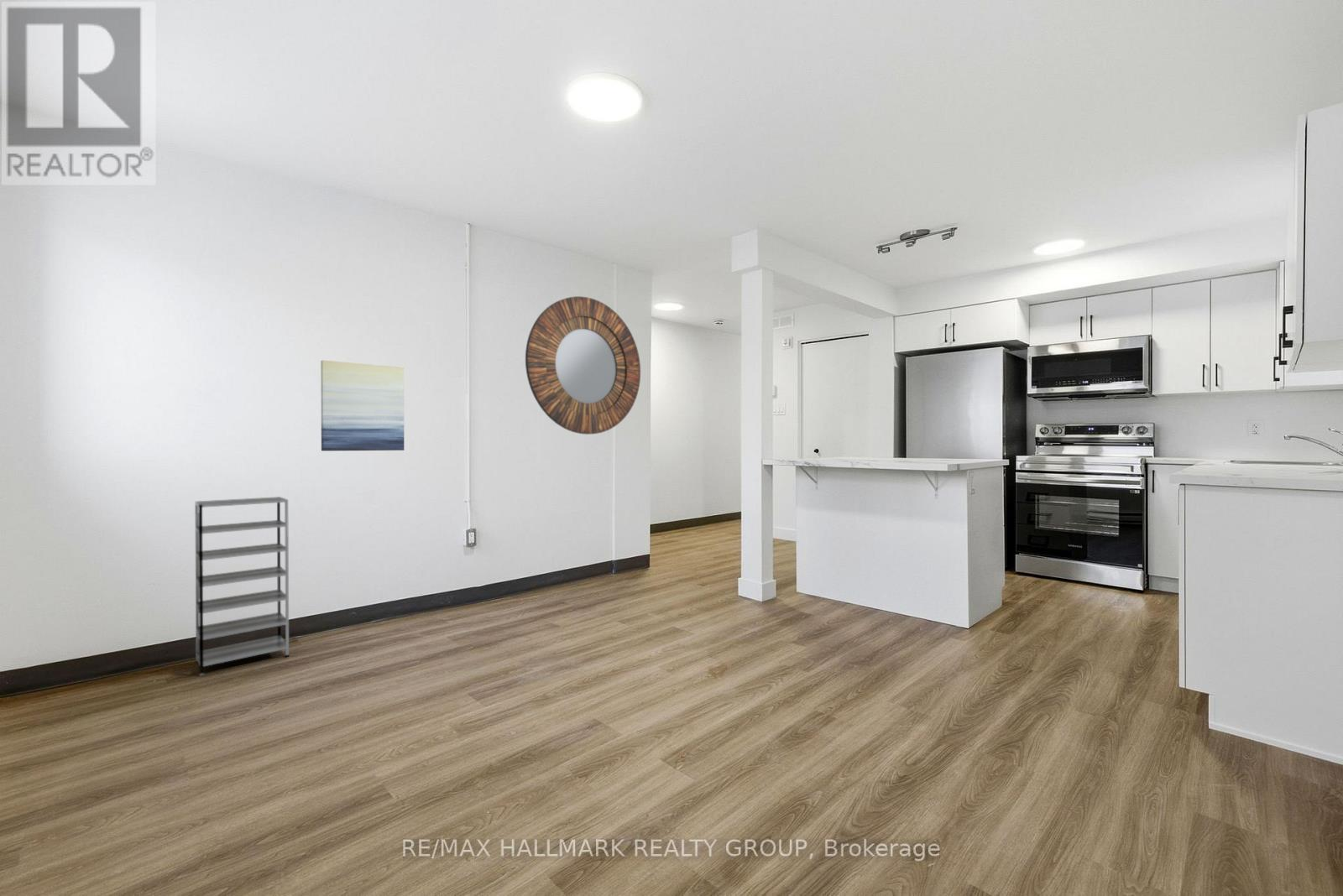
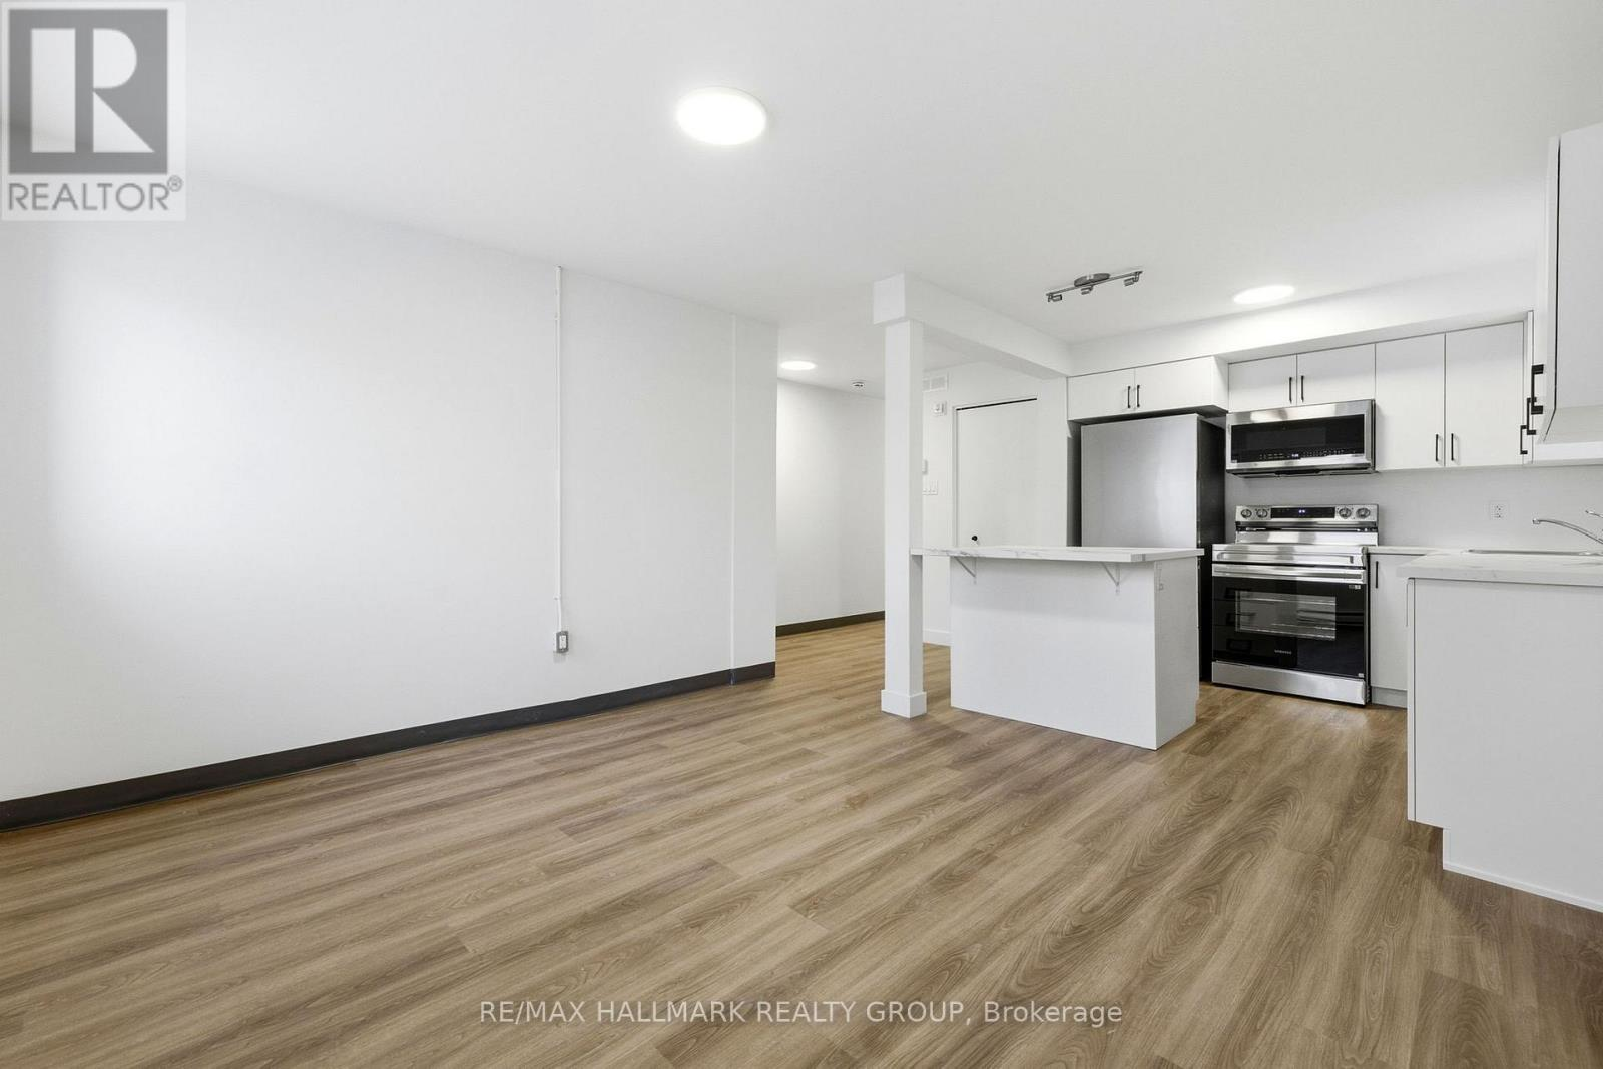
- home mirror [525,295,641,435]
- shelving unit [194,496,290,677]
- wall art [320,359,405,451]
